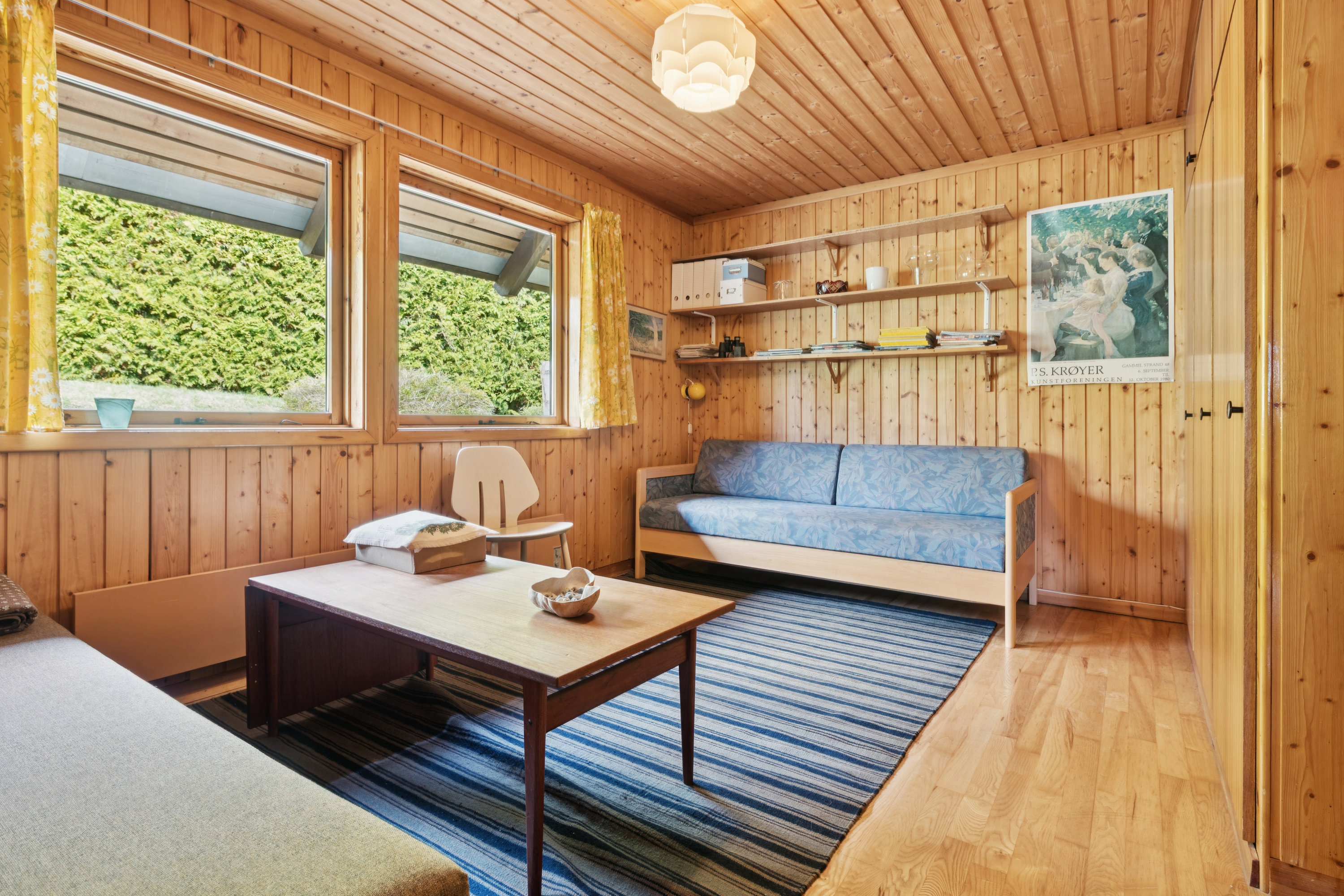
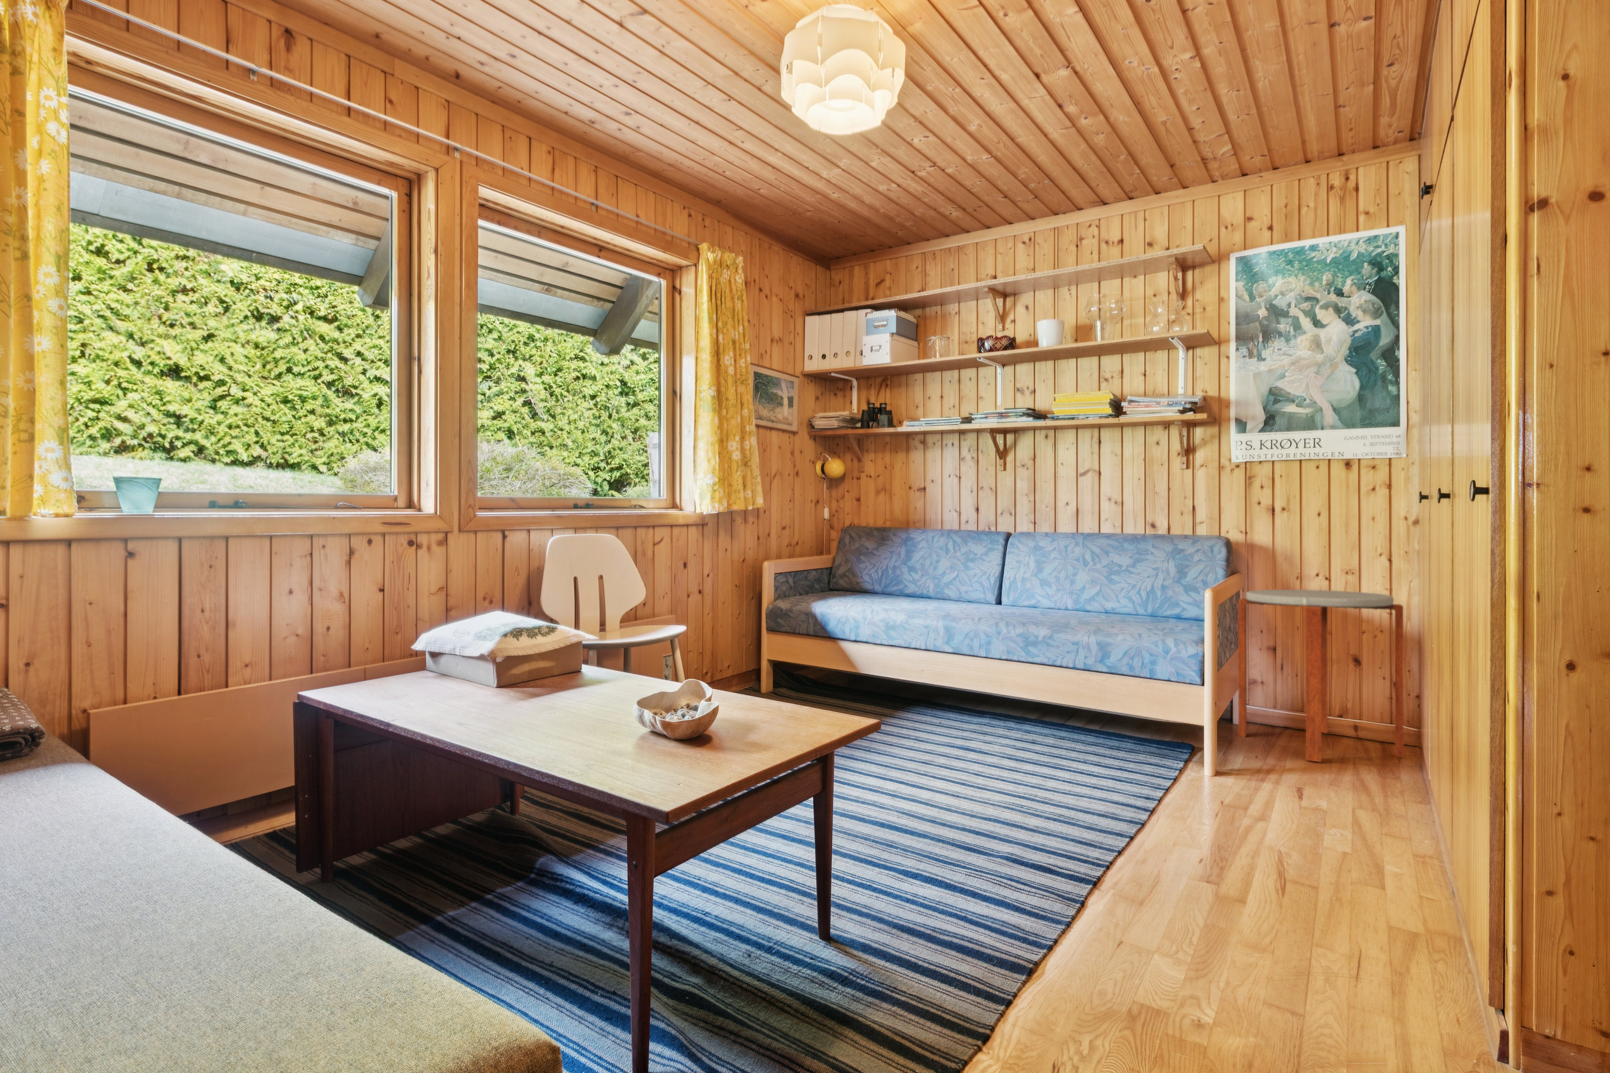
+ side table [1237,589,1404,763]
